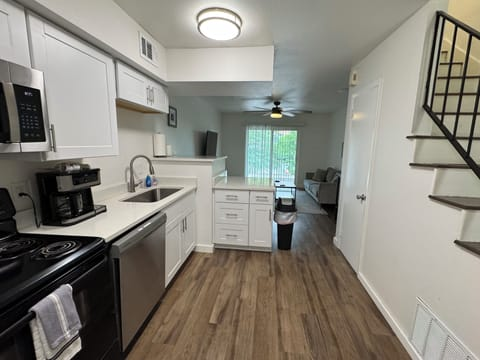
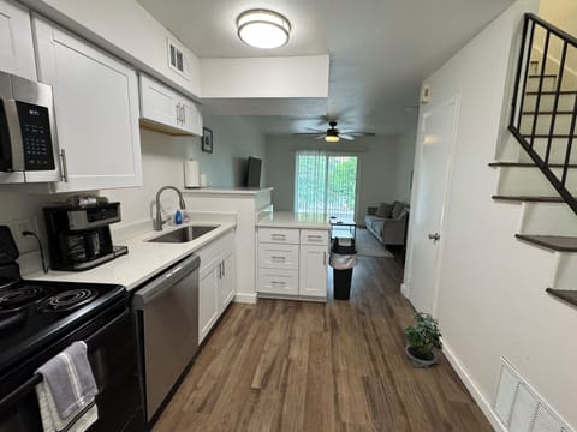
+ potted plant [401,311,444,370]
